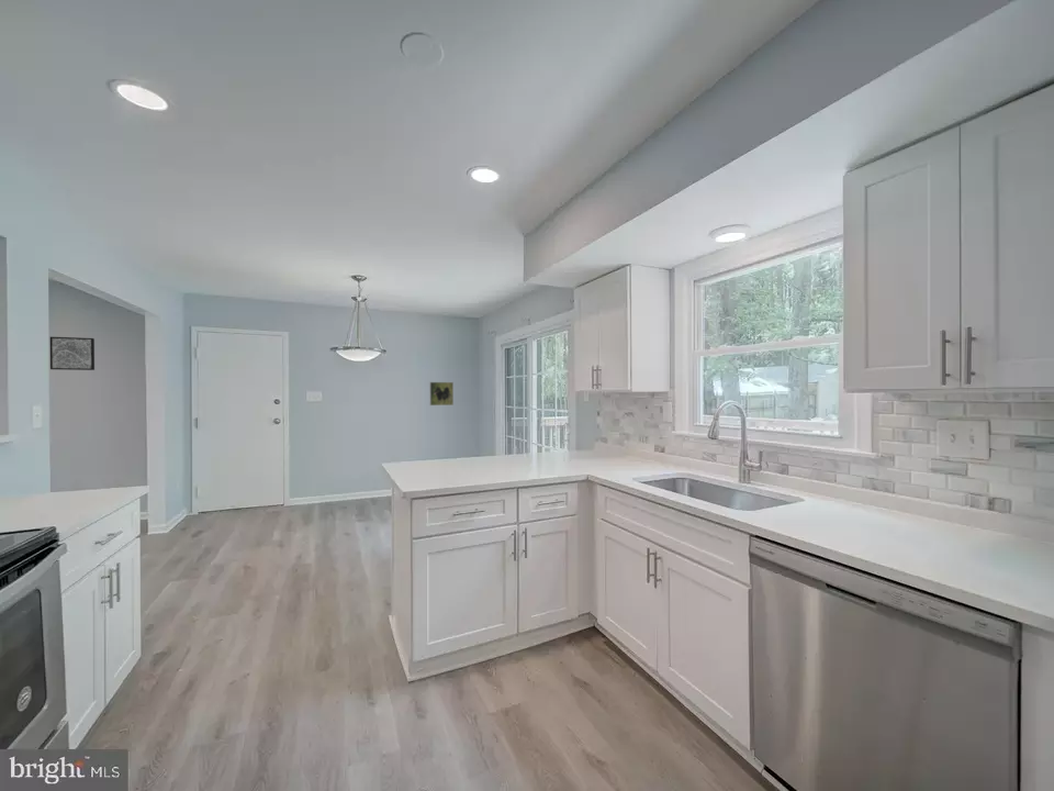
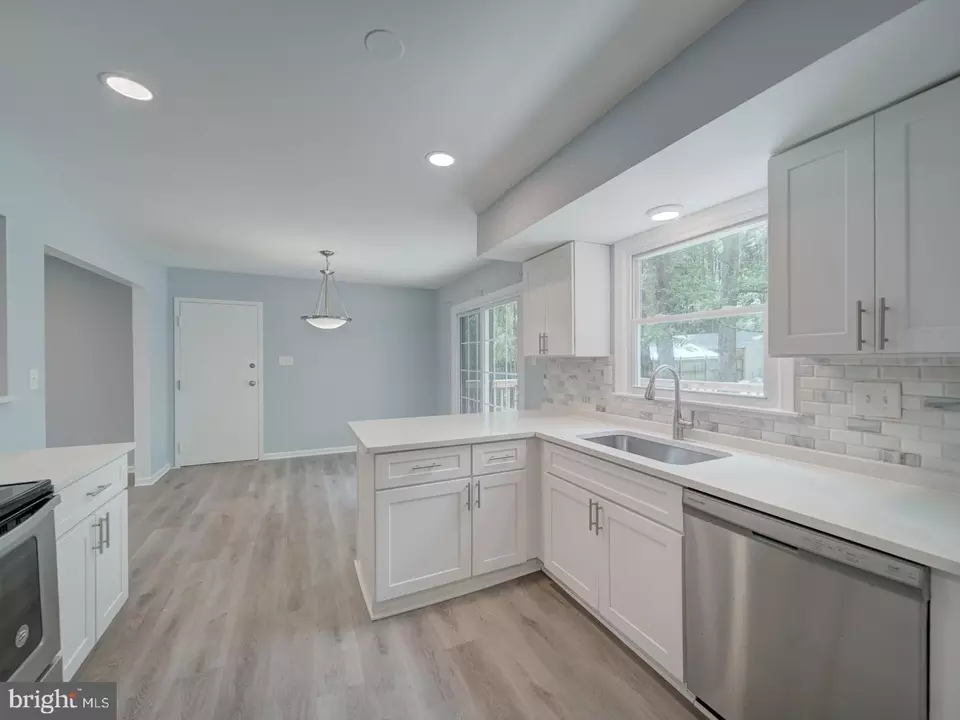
- wall art [49,336,96,371]
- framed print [428,381,455,406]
